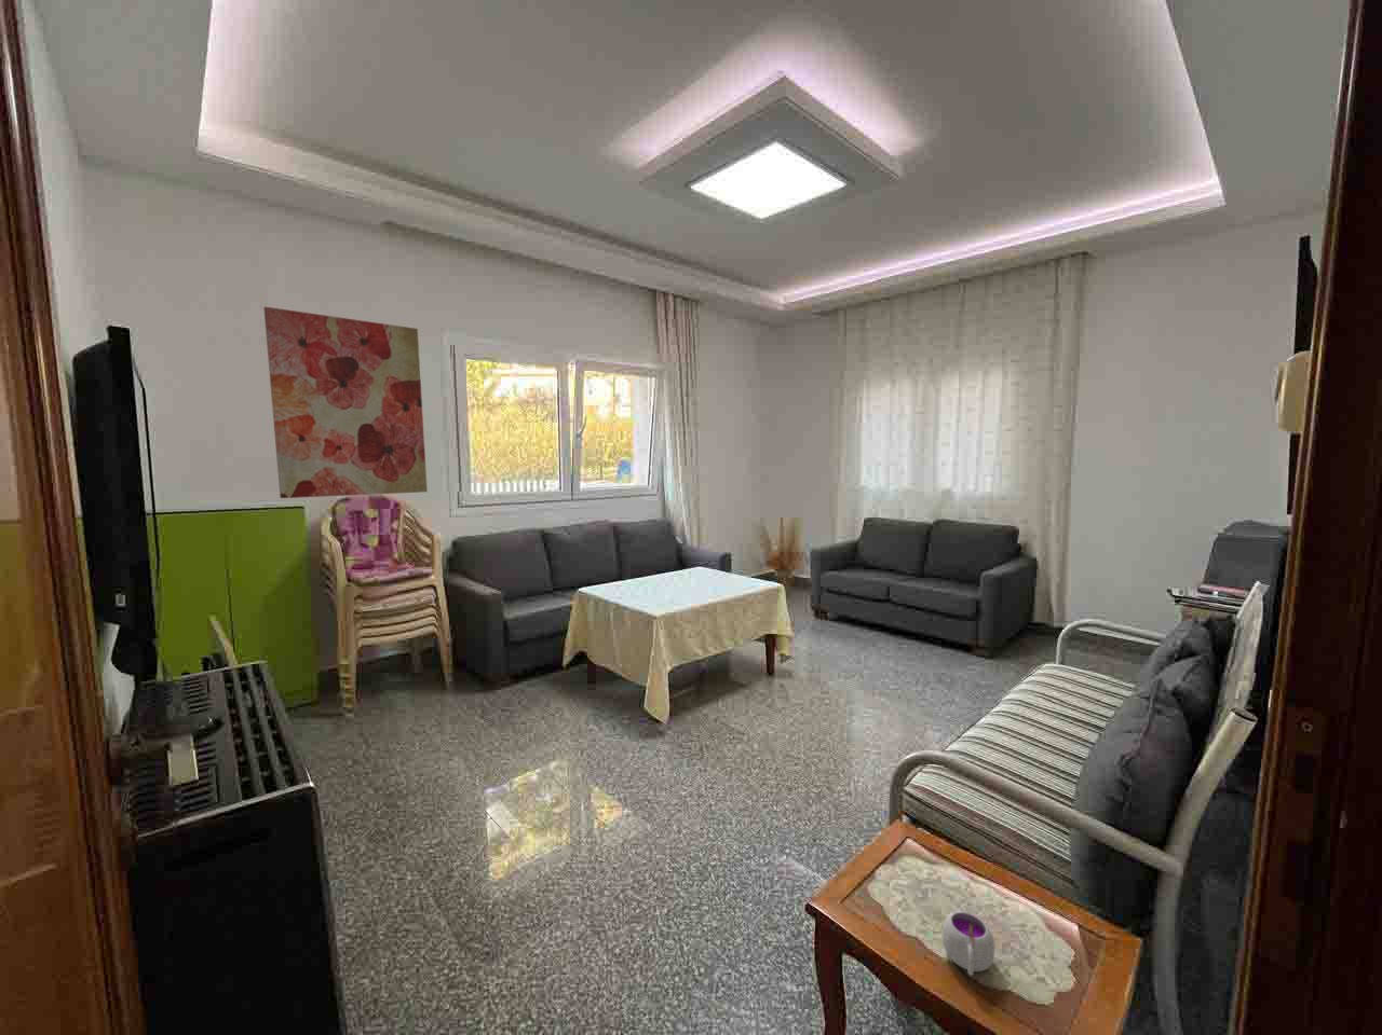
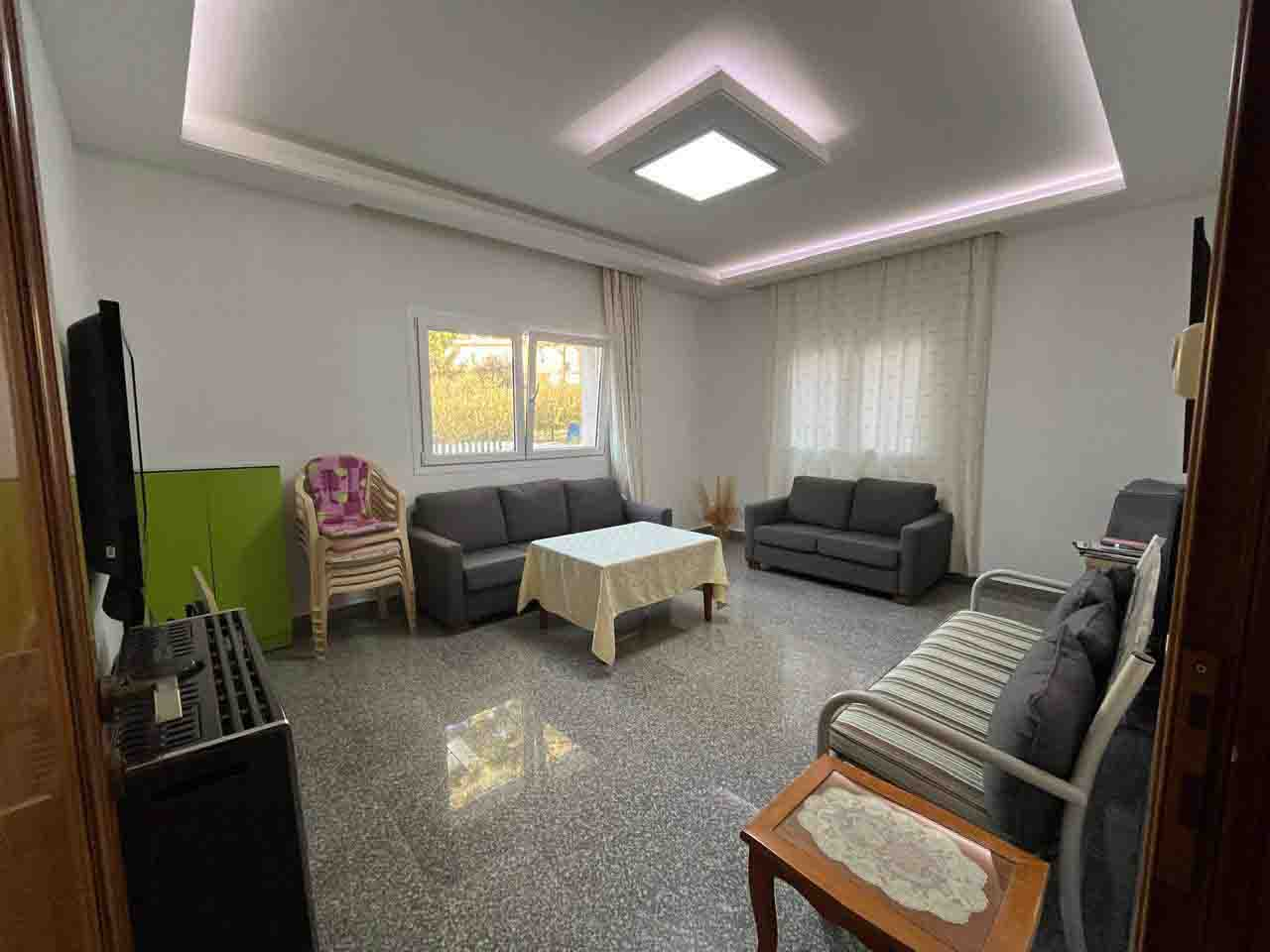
- wall art [262,307,429,499]
- mug [941,911,996,976]
